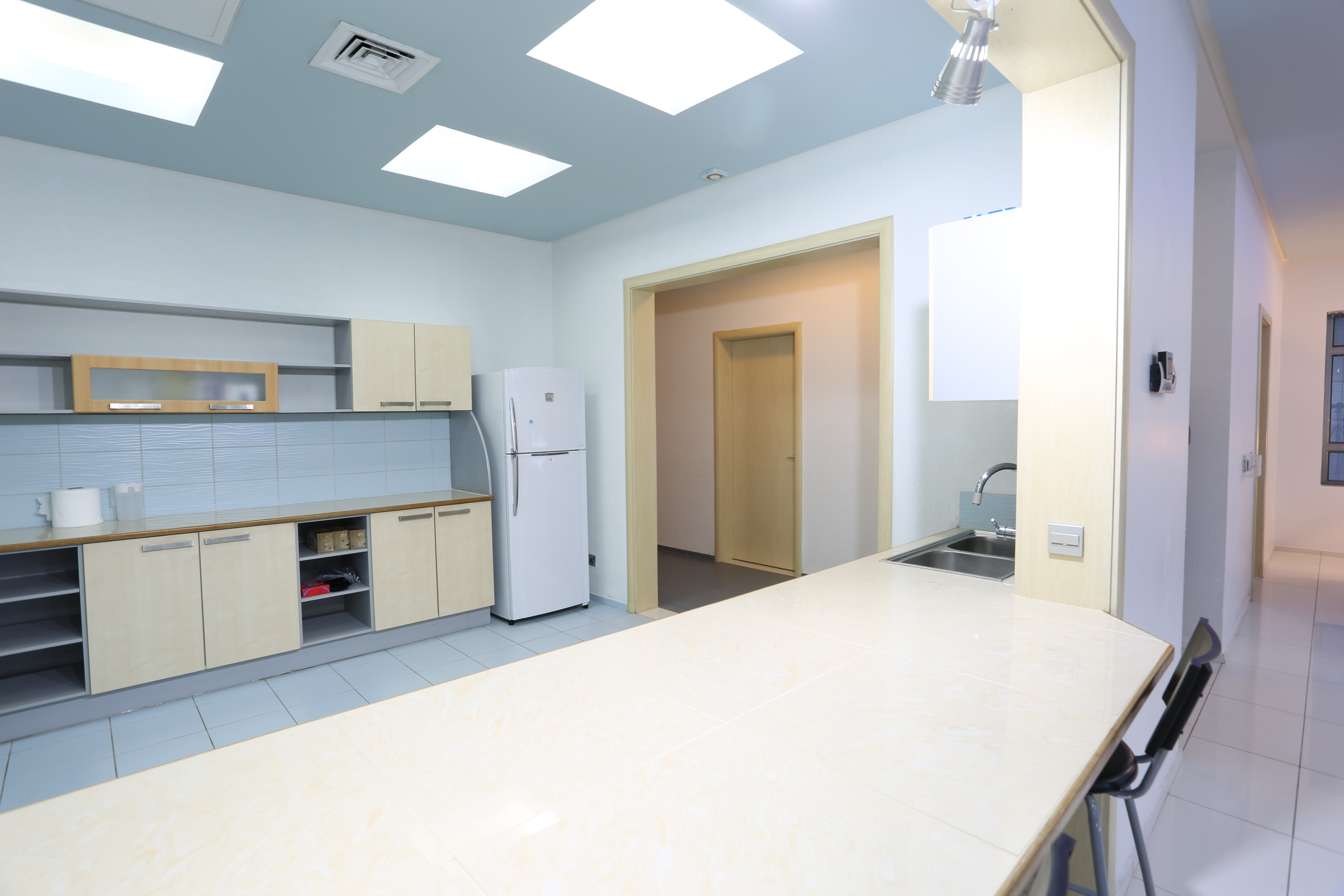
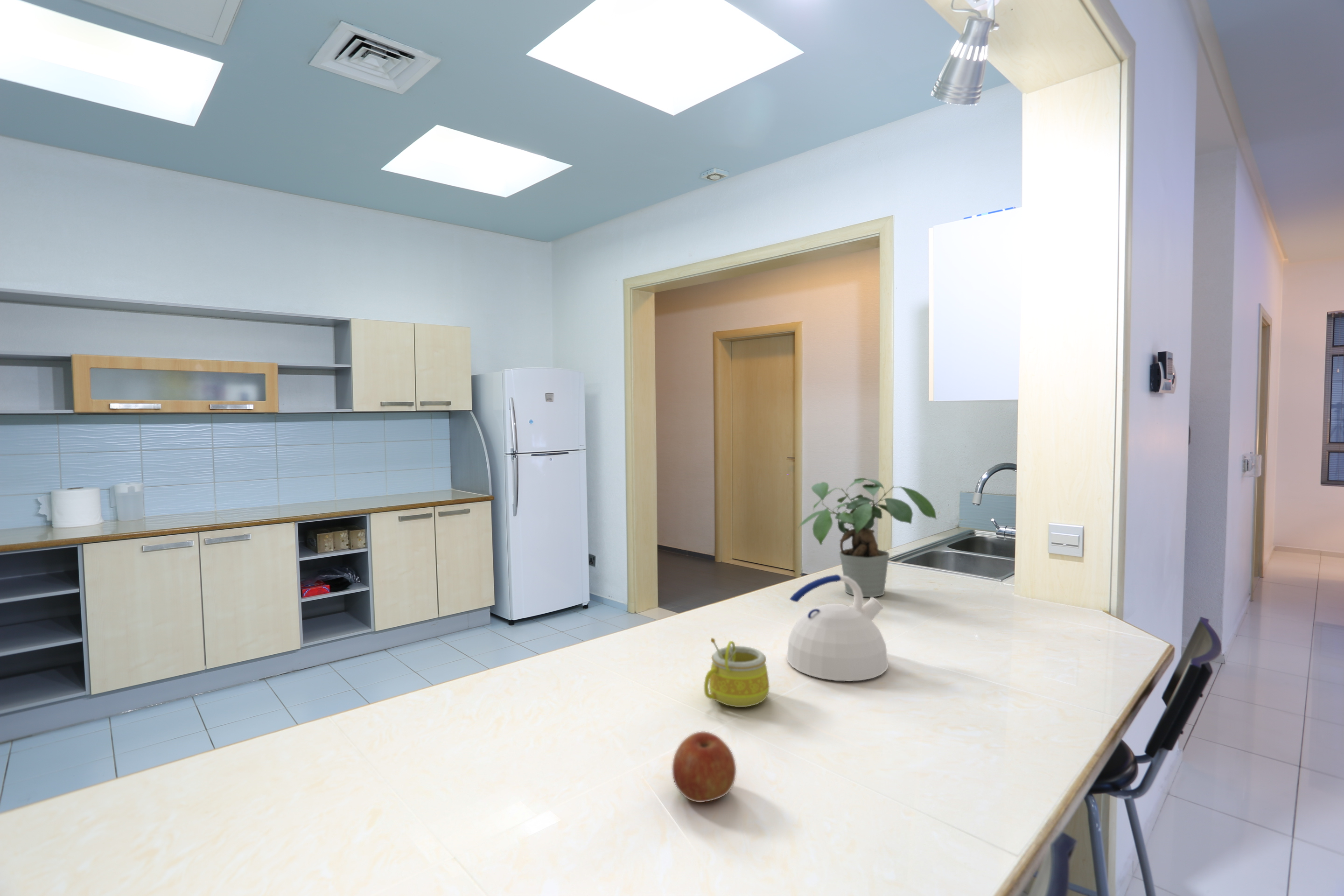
+ mug [703,637,770,707]
+ potted plant [798,477,937,597]
+ apple [672,731,736,803]
+ kettle [786,574,889,682]
